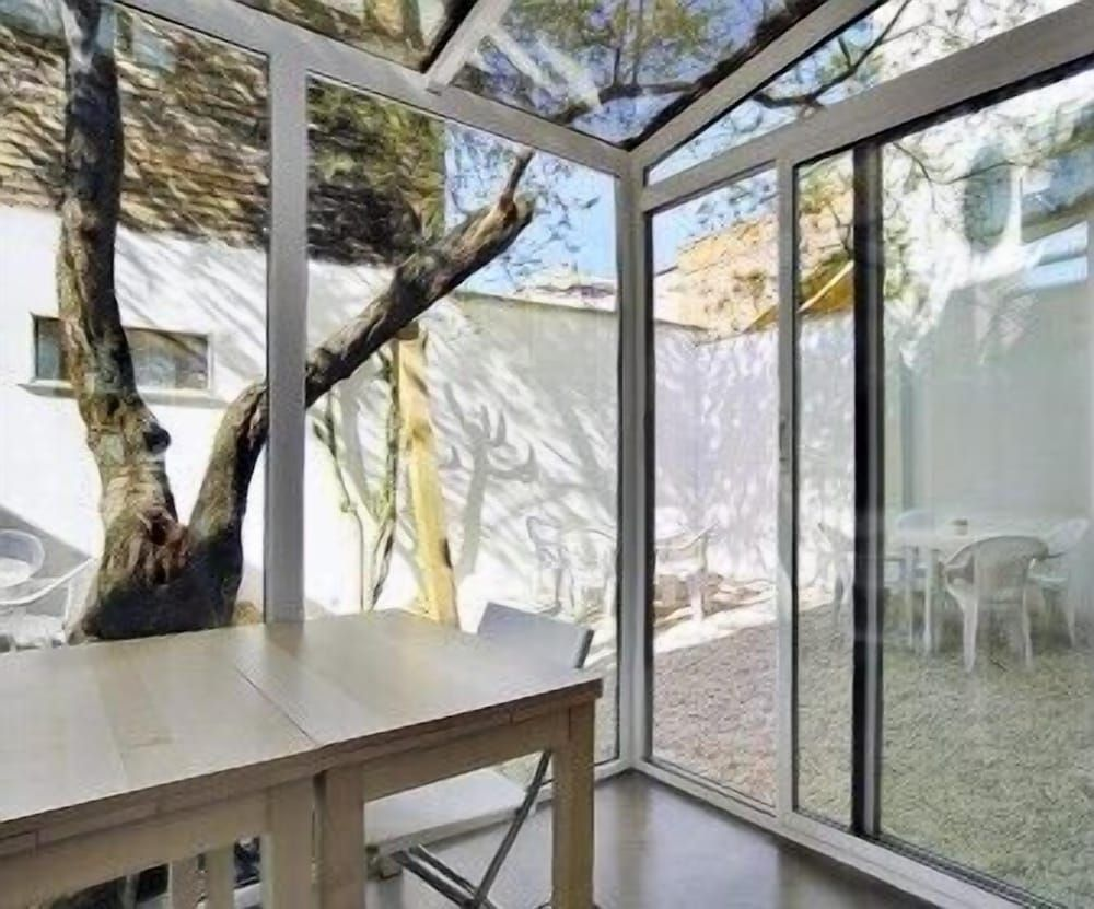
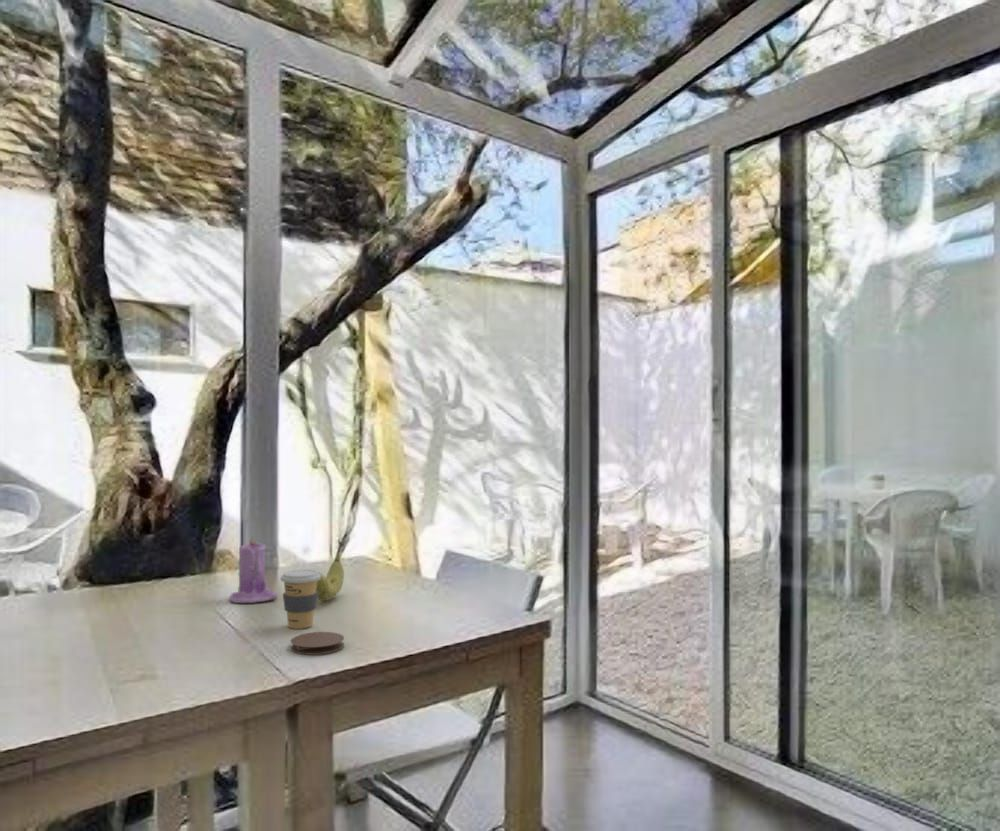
+ fruit [316,538,345,602]
+ coffee cup [279,568,321,630]
+ candle [228,534,278,604]
+ coaster [289,631,345,656]
